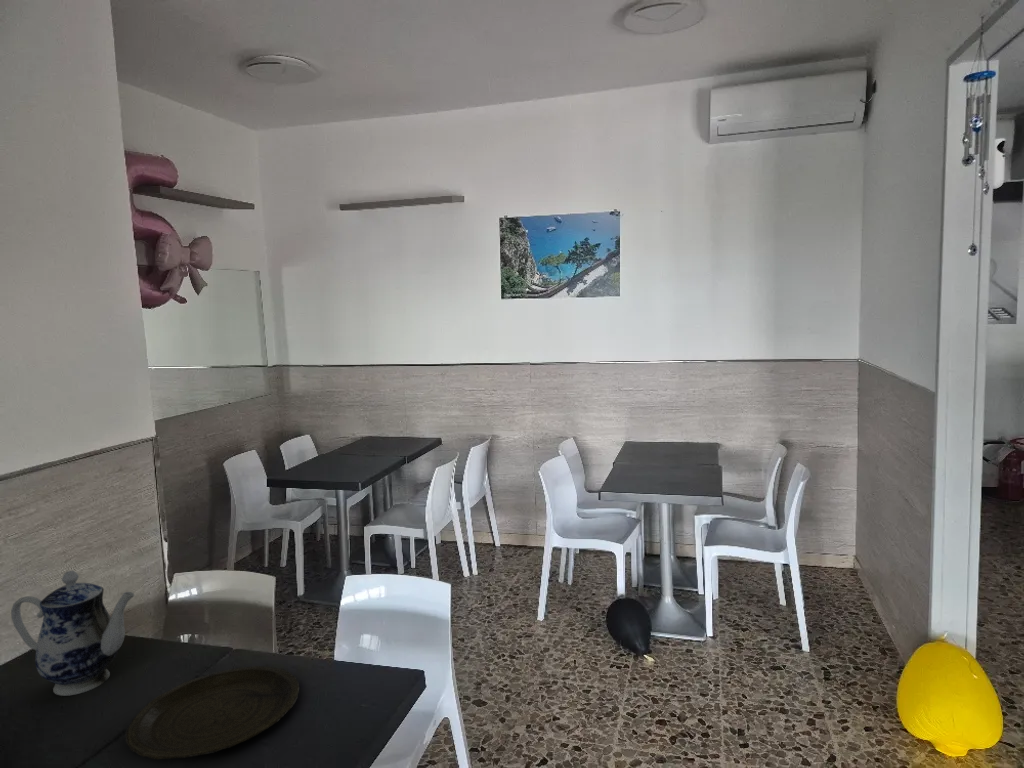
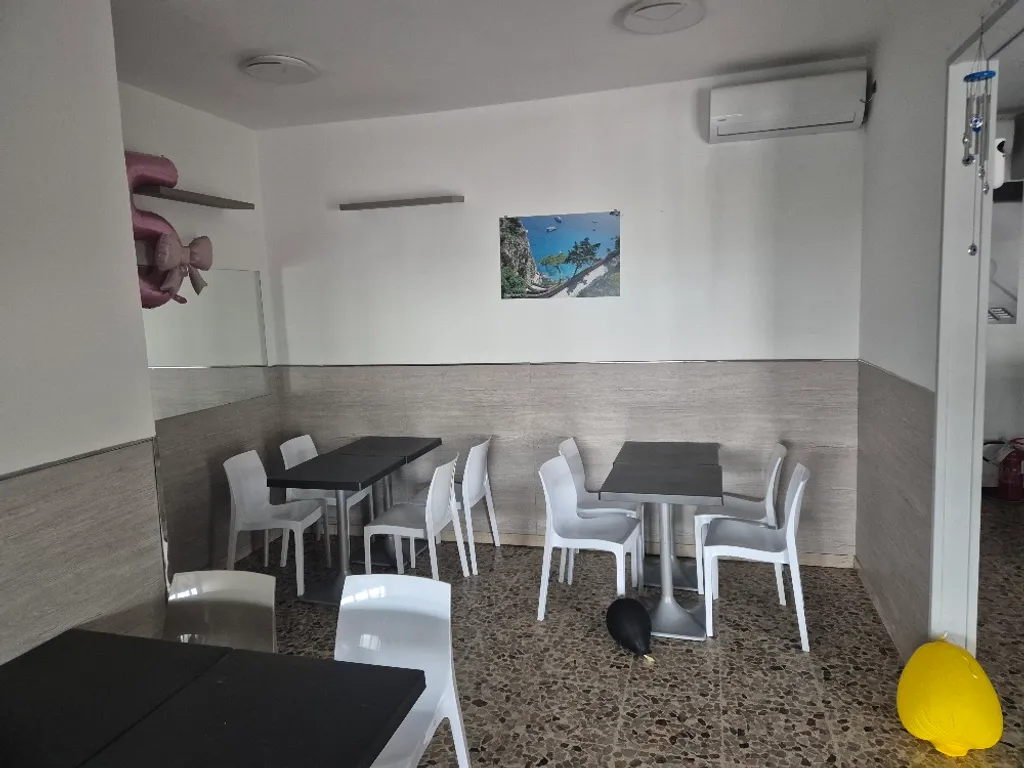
- plate [124,665,300,760]
- teapot [10,570,135,697]
